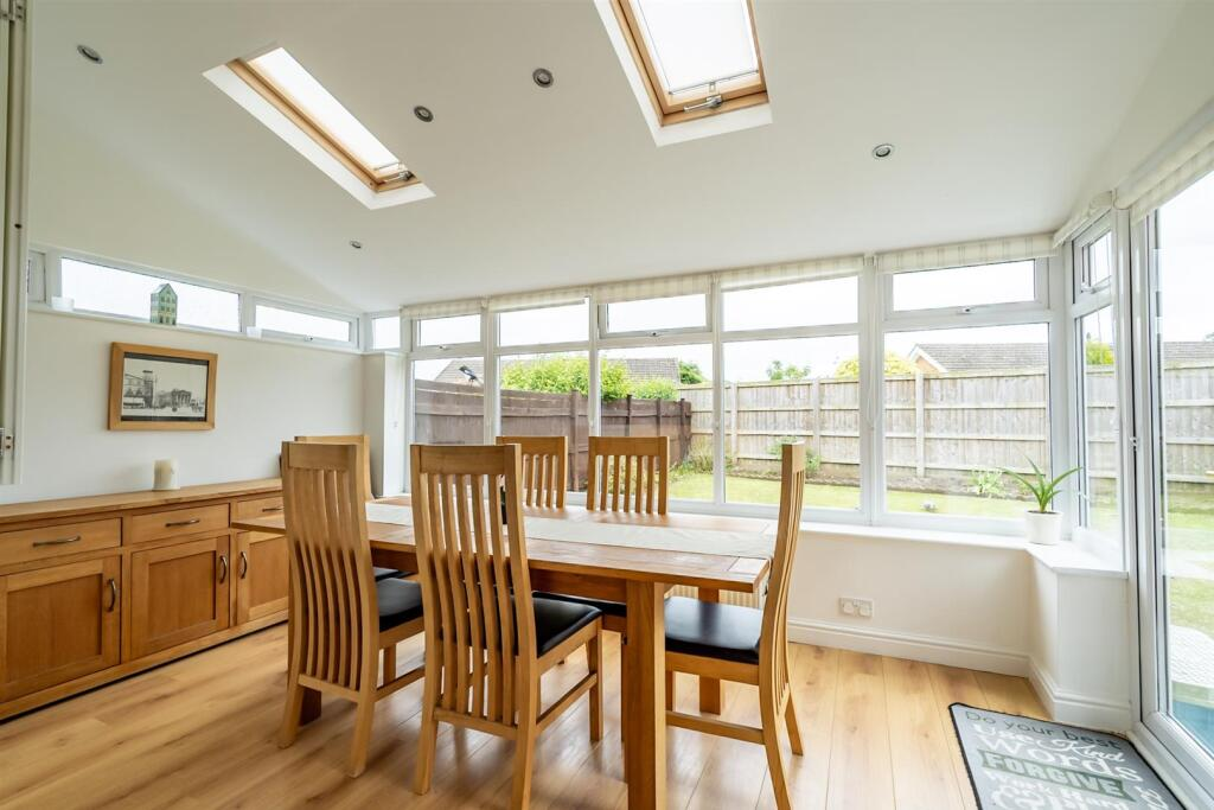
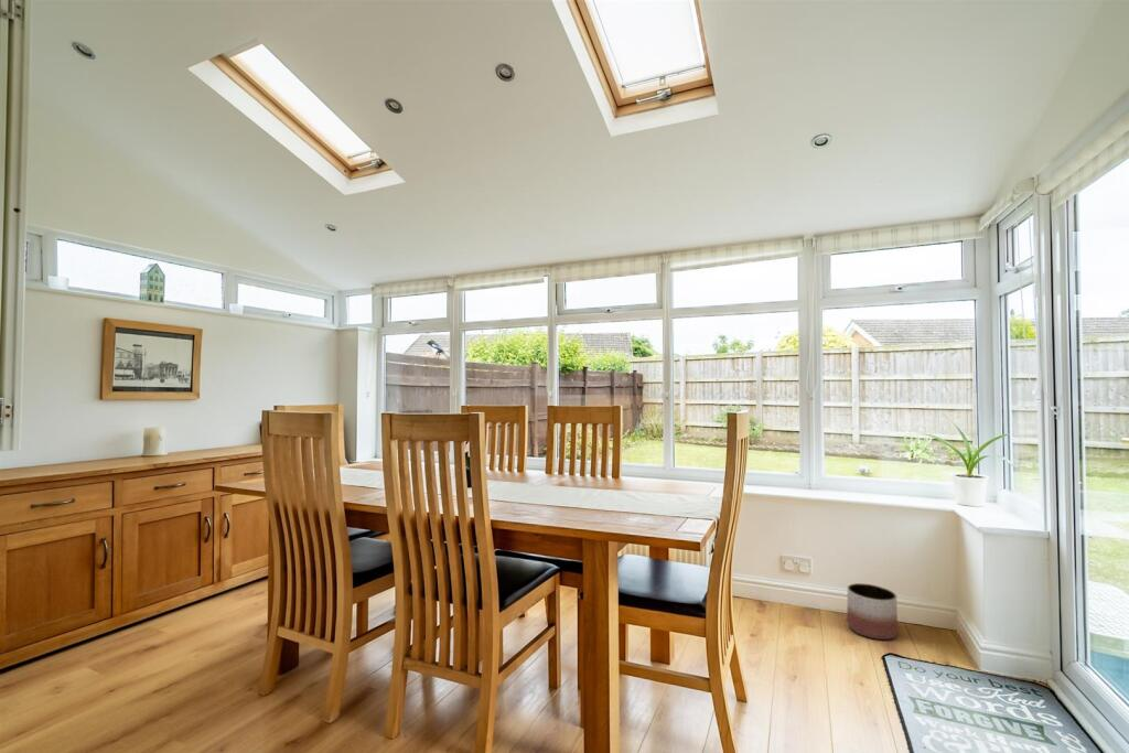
+ planter [846,582,899,641]
